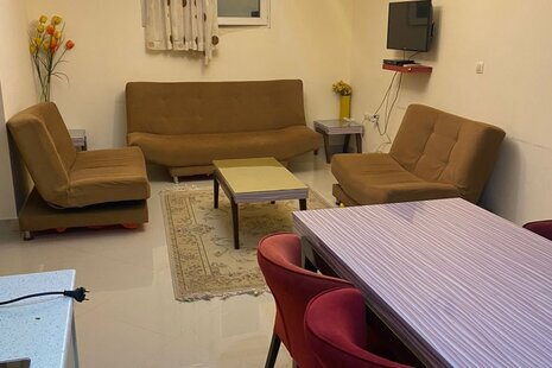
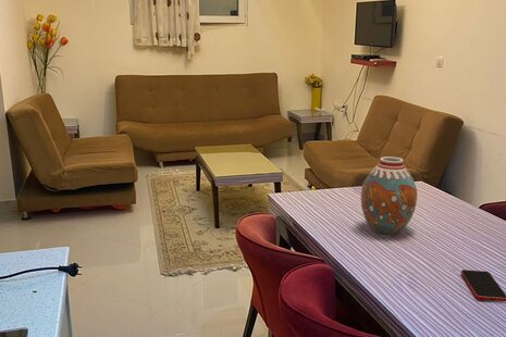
+ vase [360,155,418,235]
+ smartphone [460,269,506,302]
